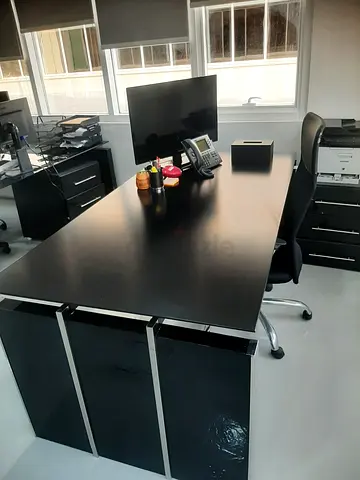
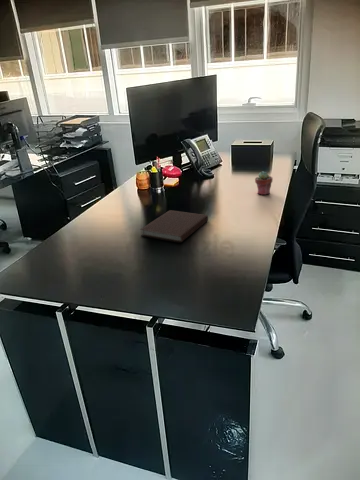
+ potted succulent [254,171,273,196]
+ notebook [139,209,209,244]
